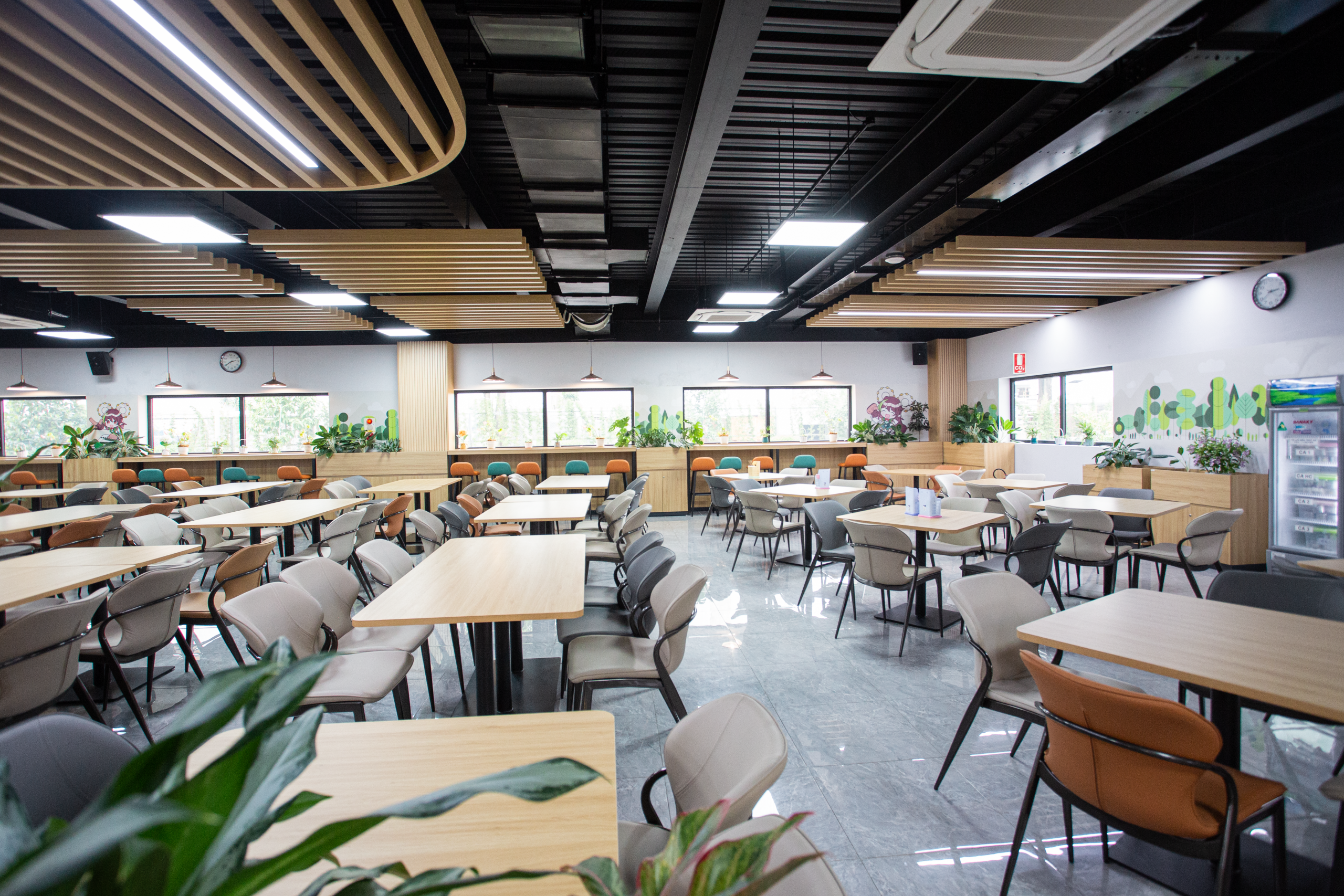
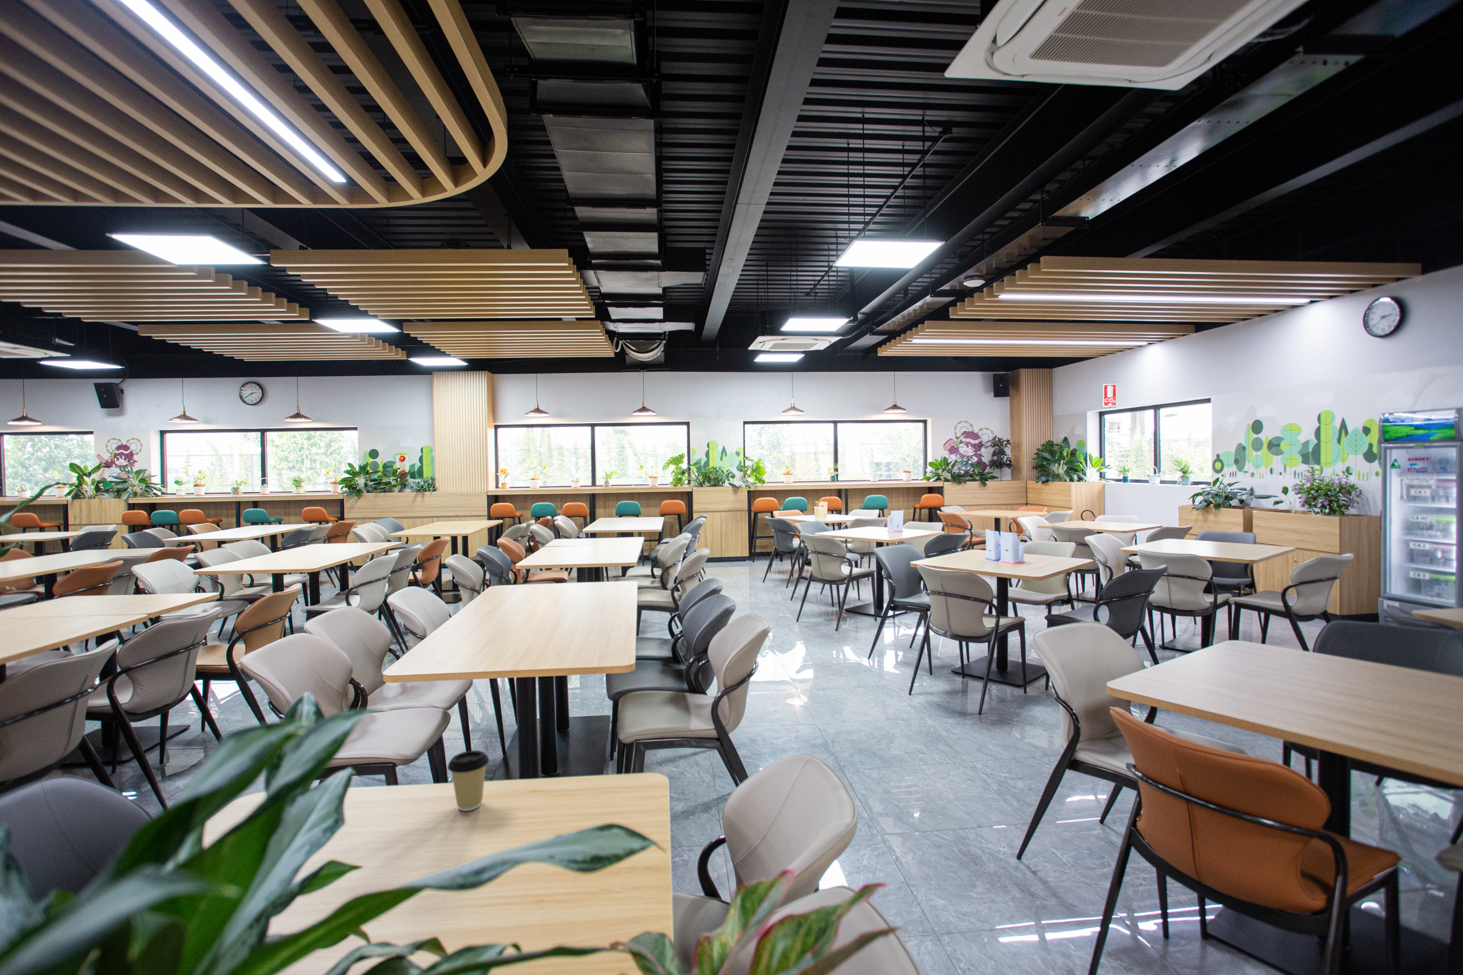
+ coffee cup [447,750,490,812]
